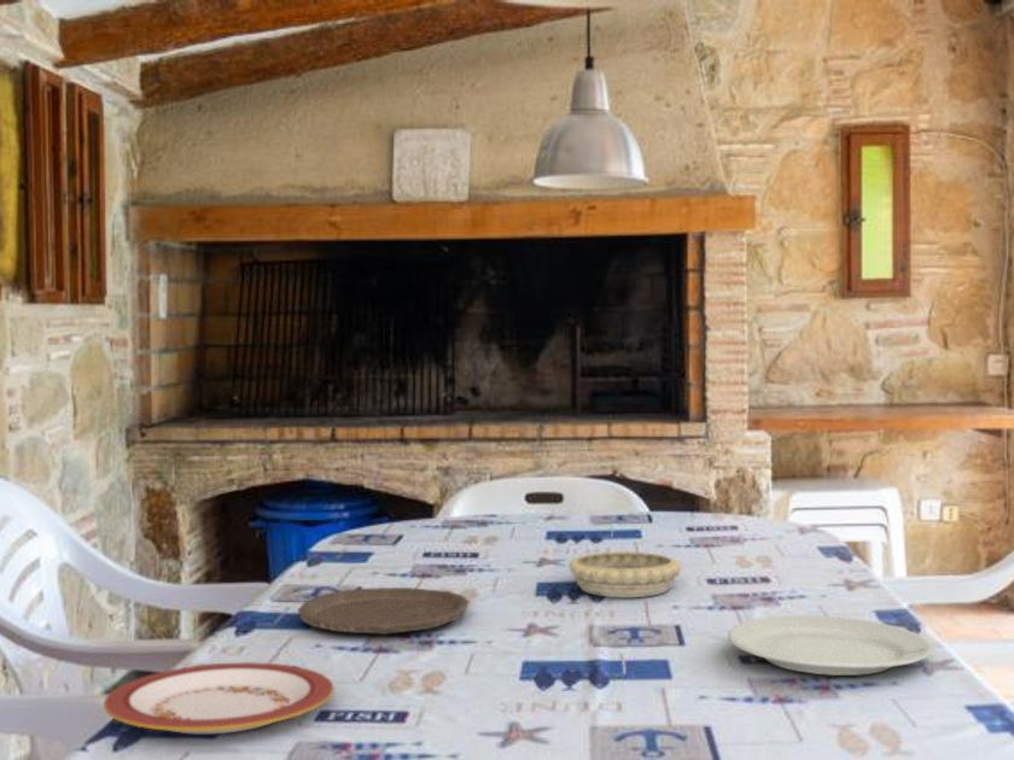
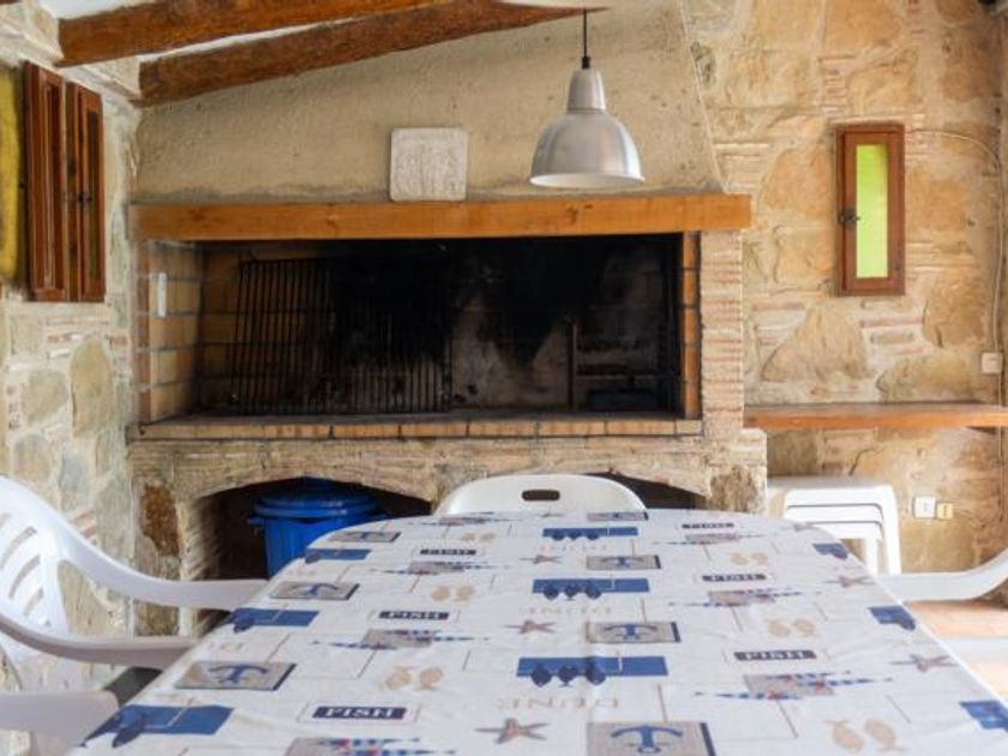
- chinaware [727,614,934,677]
- plate [297,586,471,636]
- decorative bowl [567,550,682,598]
- plate [103,661,336,735]
